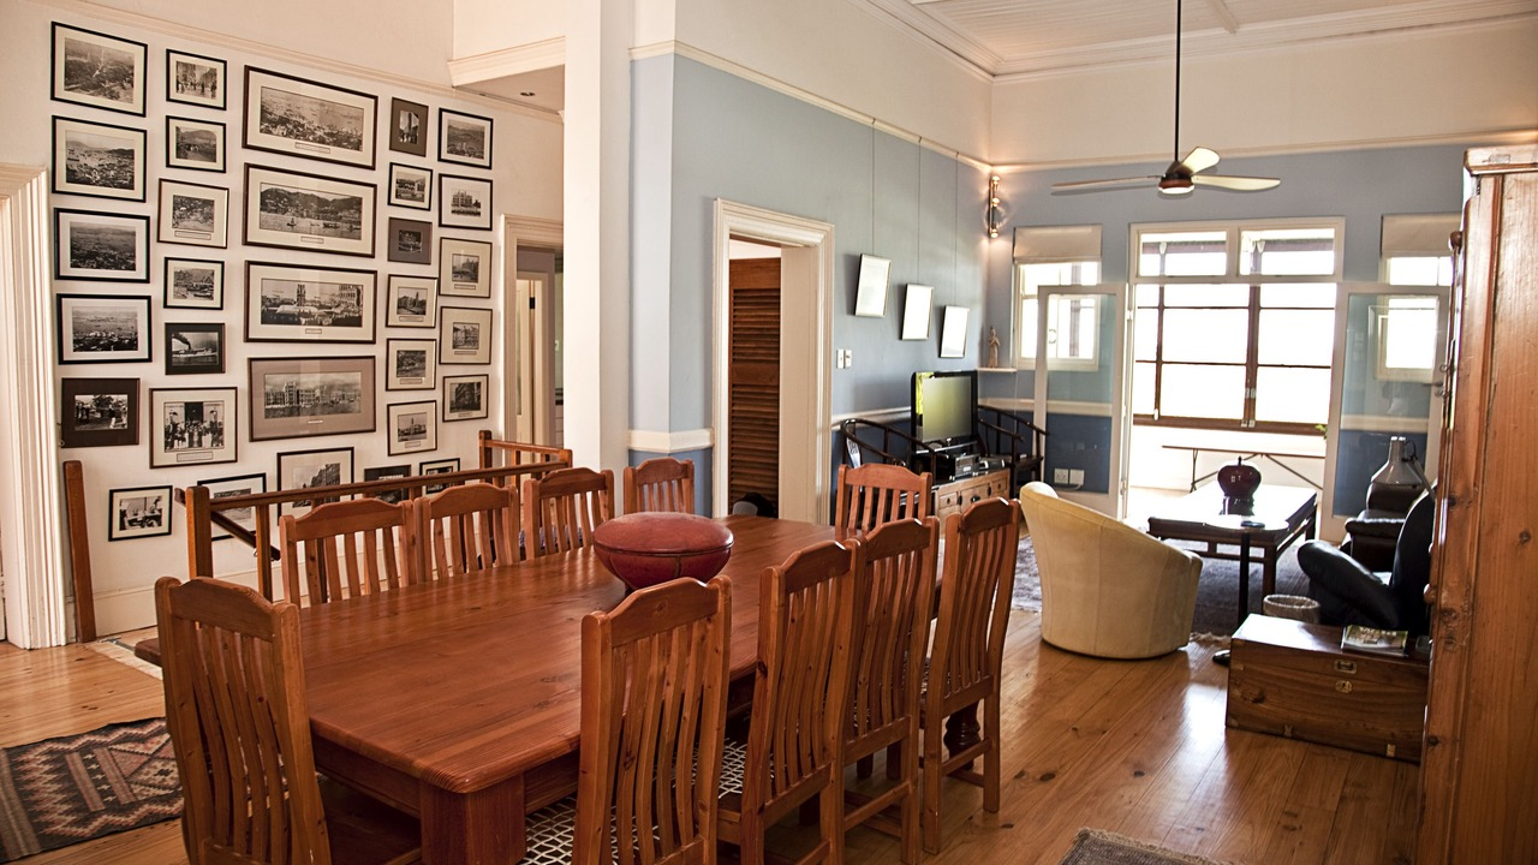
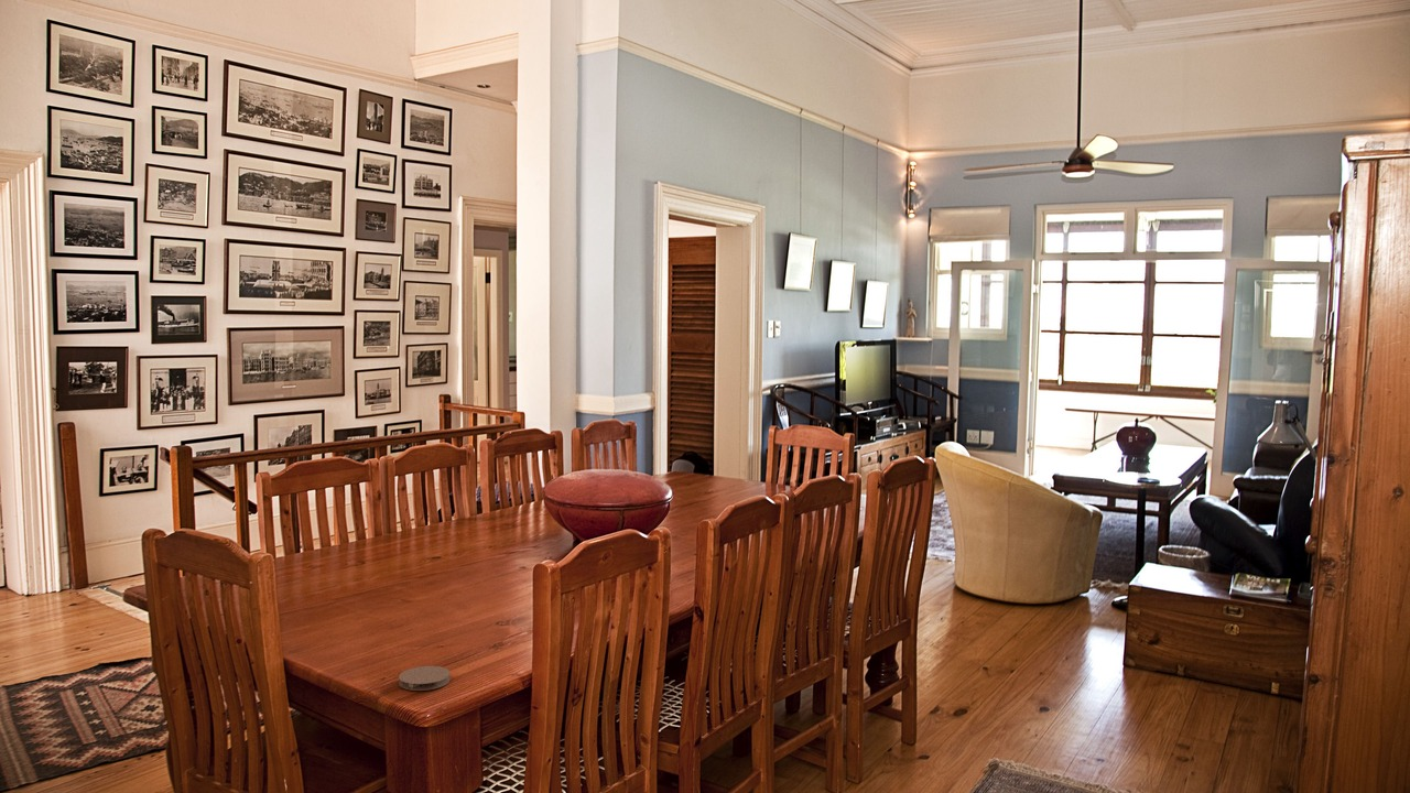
+ coaster [398,665,452,692]
